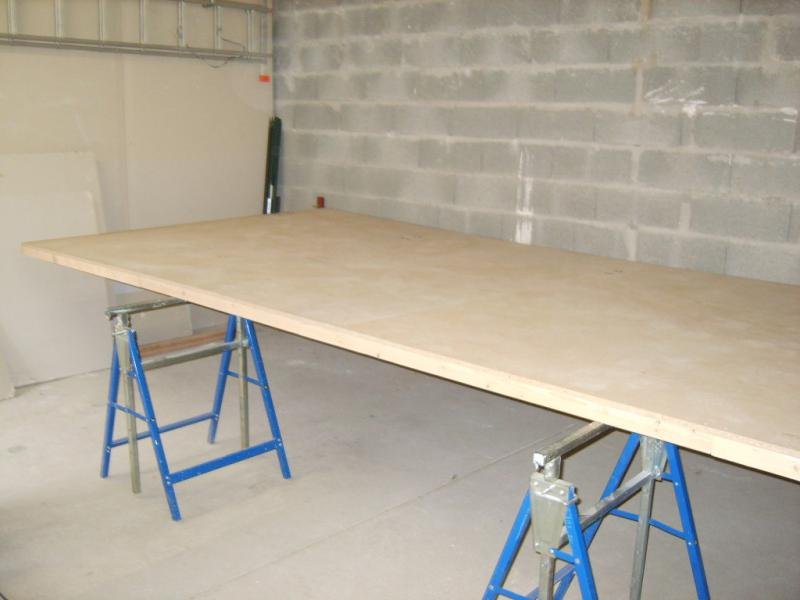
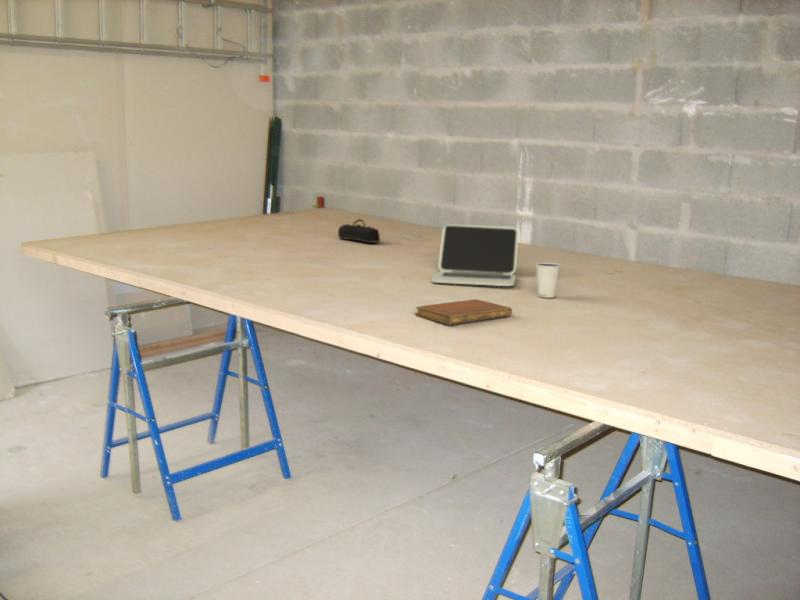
+ laptop [430,223,519,287]
+ pencil case [337,218,381,244]
+ notebook [414,298,513,326]
+ dixie cup [534,262,562,298]
